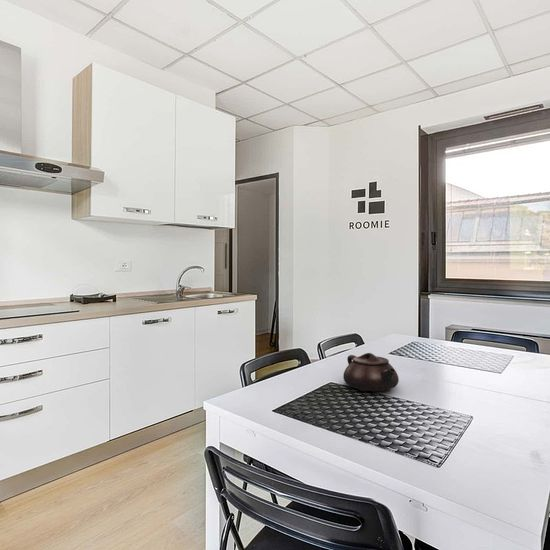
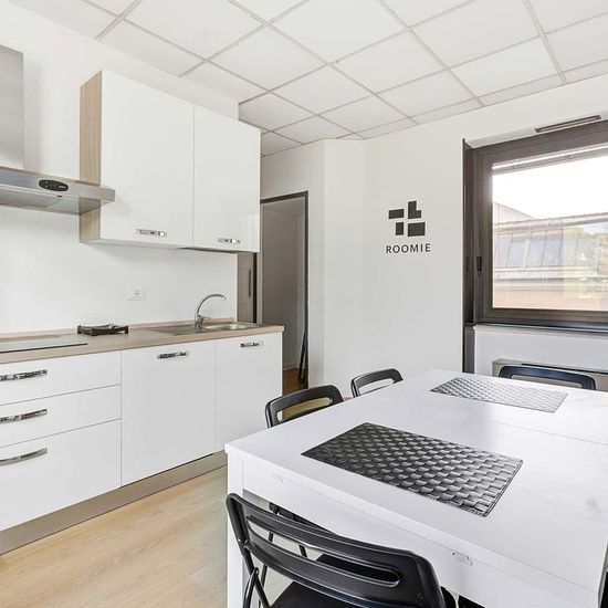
- teapot [342,352,400,392]
